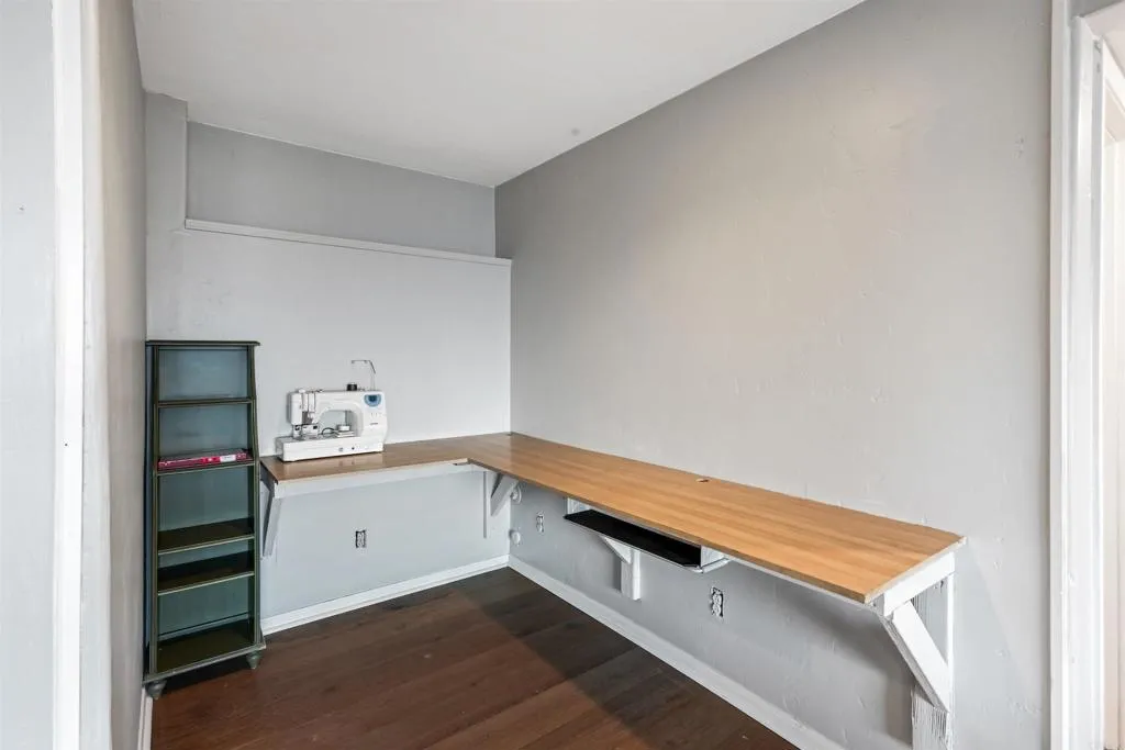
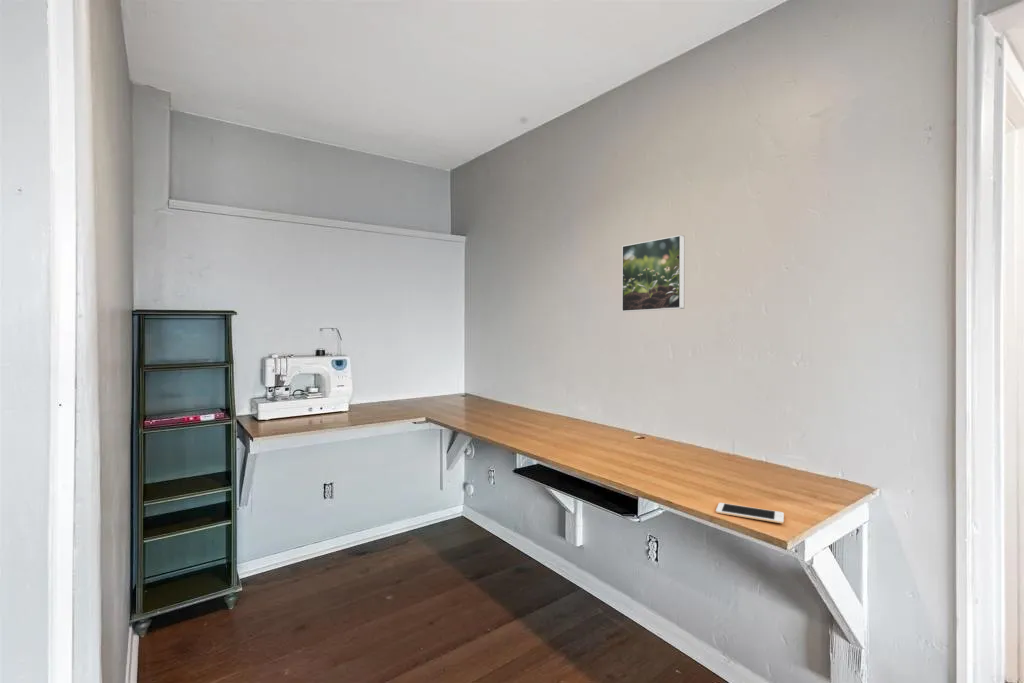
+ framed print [621,234,686,313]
+ cell phone [715,502,785,525]
